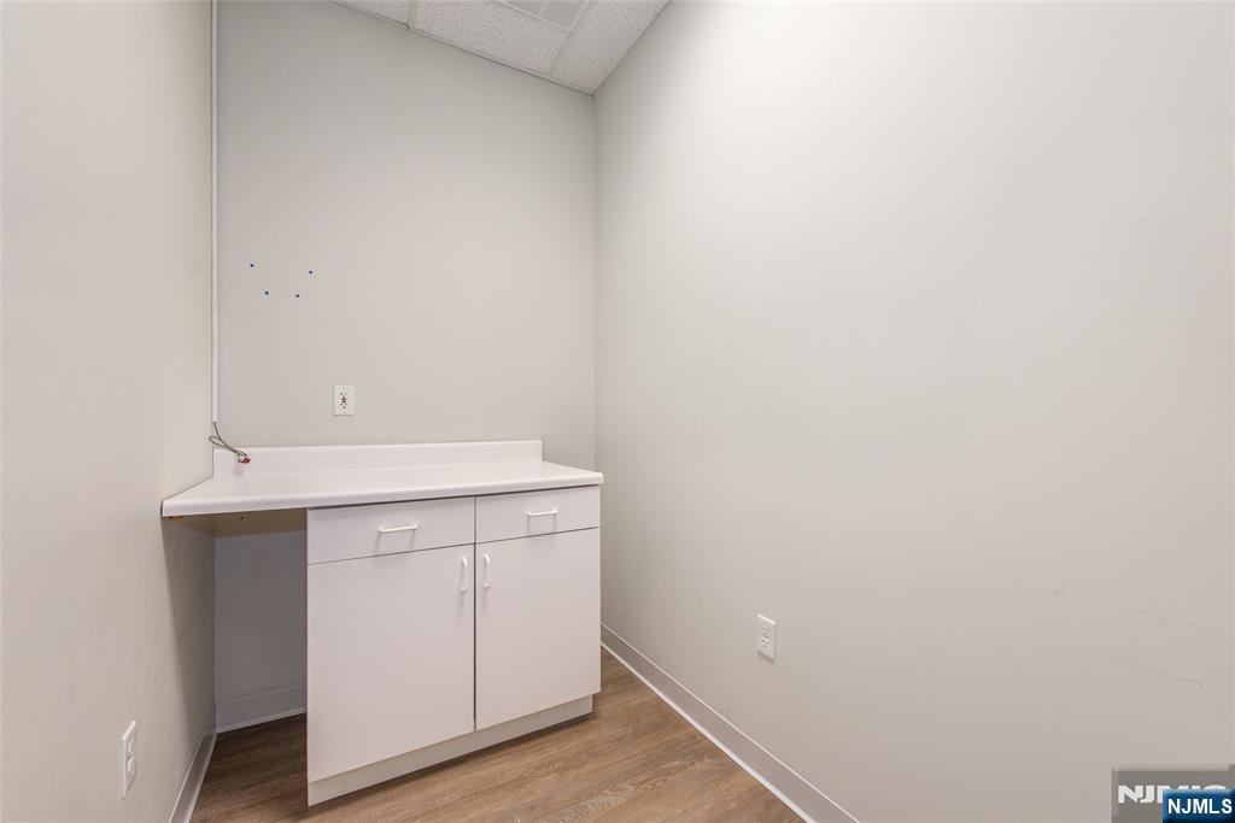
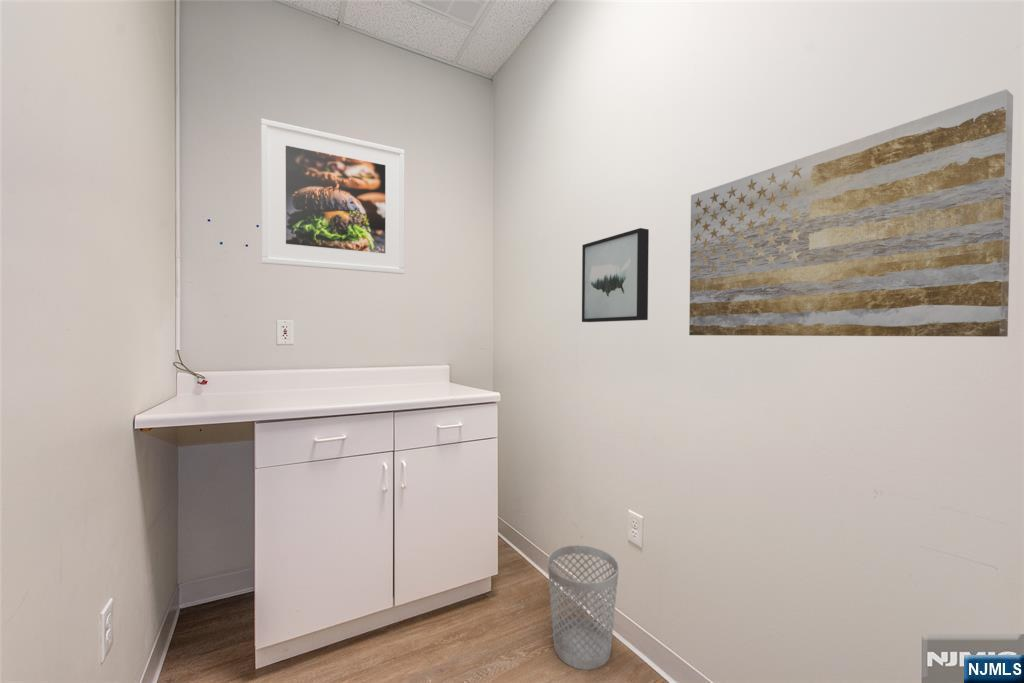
+ wall art [688,88,1014,338]
+ wall art [581,227,650,323]
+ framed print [260,118,406,275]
+ wastebasket [547,544,620,671]
